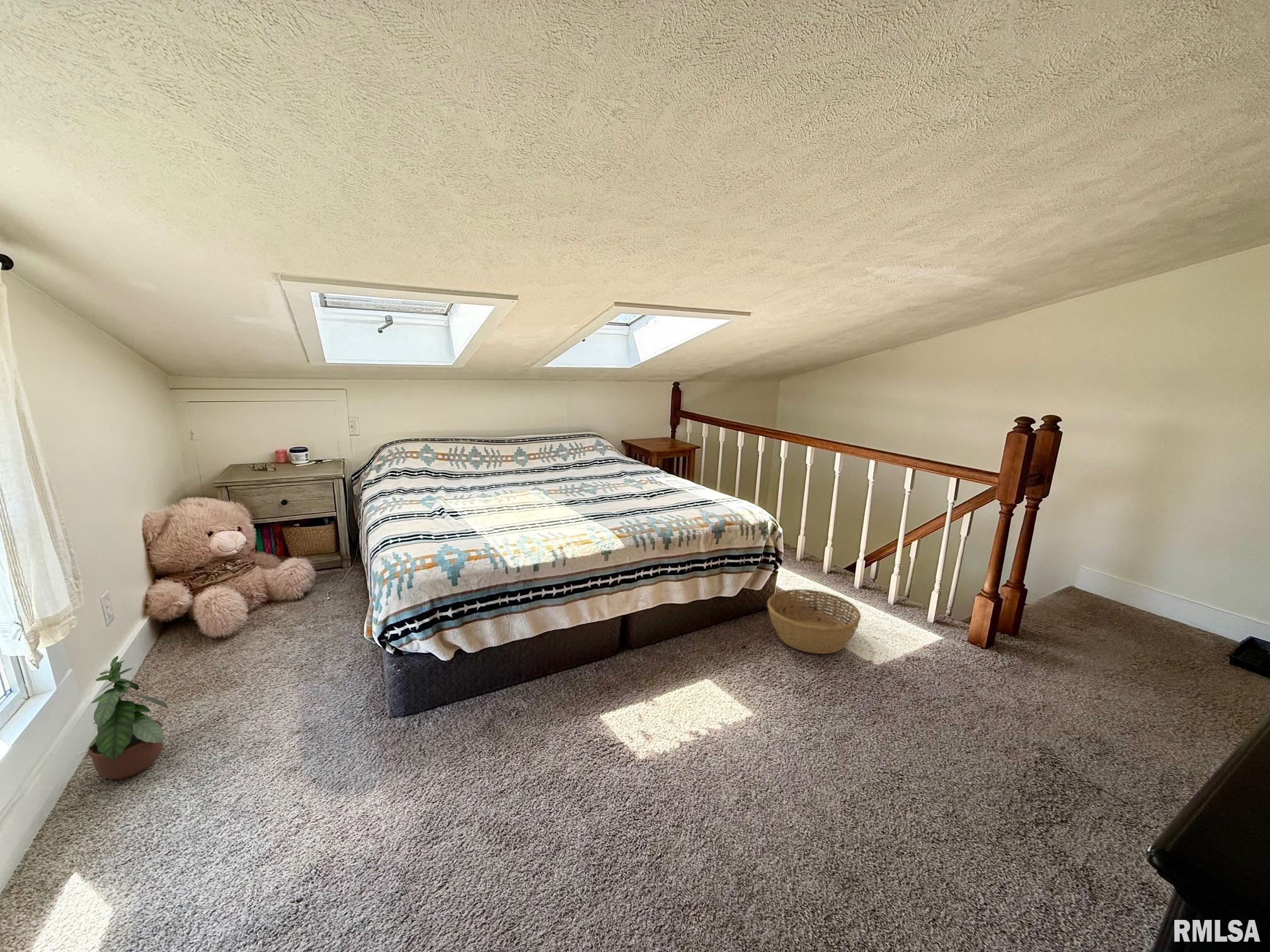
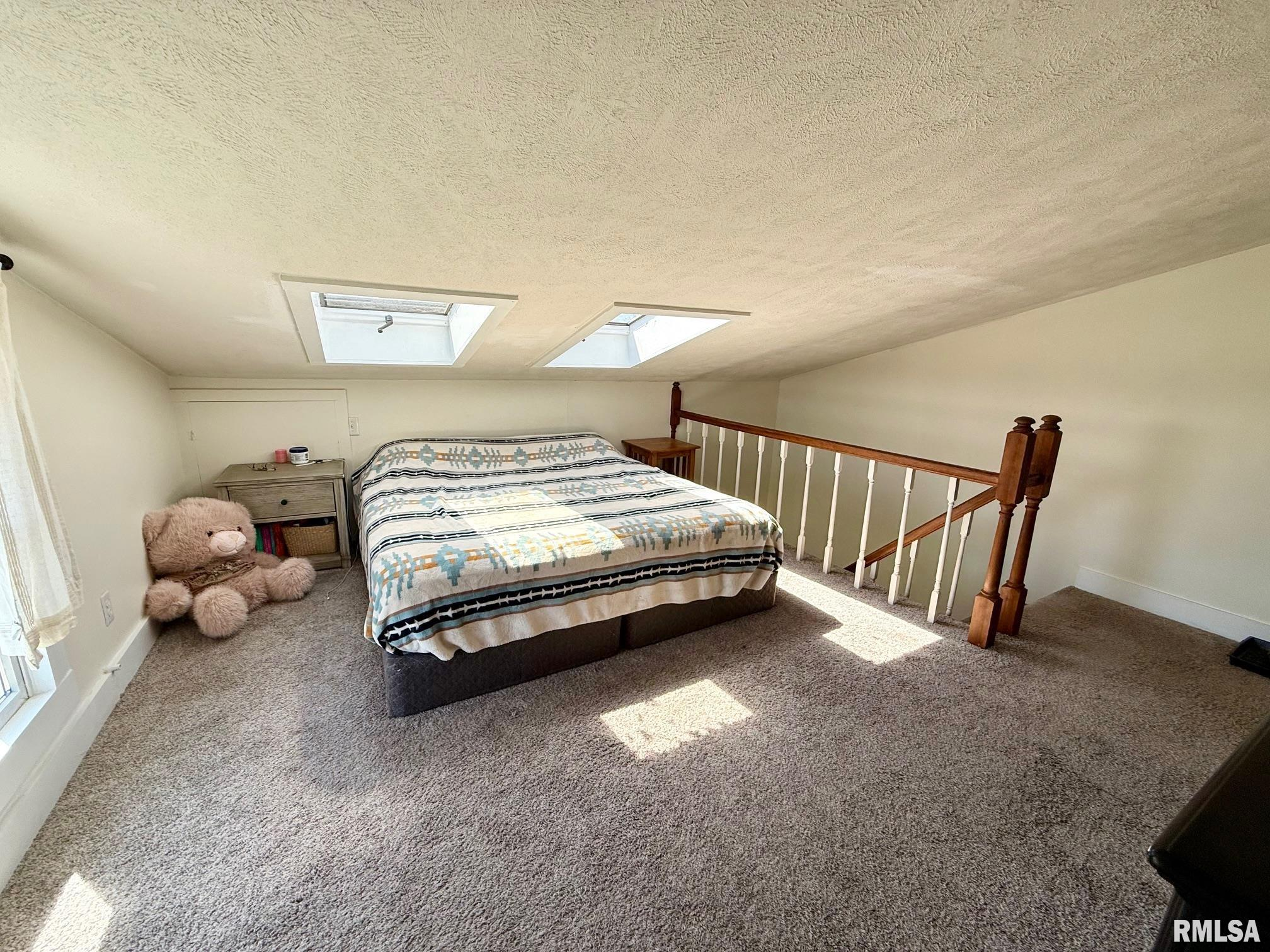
- potted plant [85,655,169,780]
- basket [767,589,862,655]
